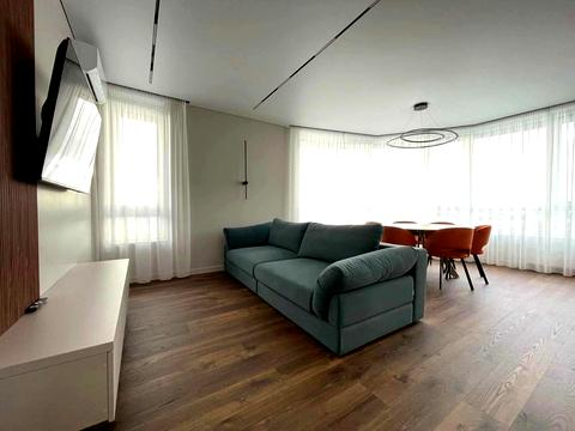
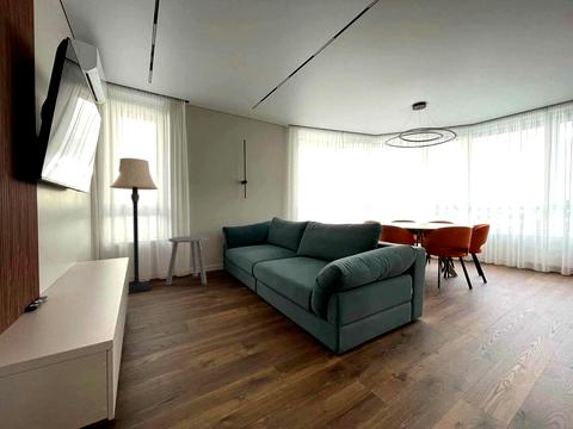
+ lamp [109,157,159,294]
+ side table [165,235,210,286]
